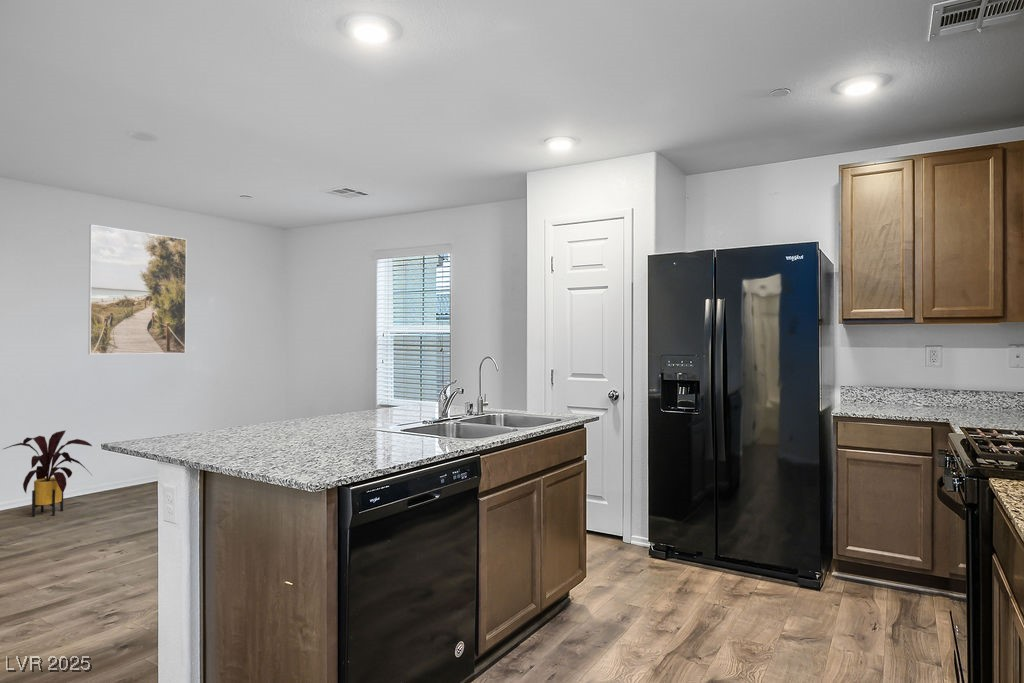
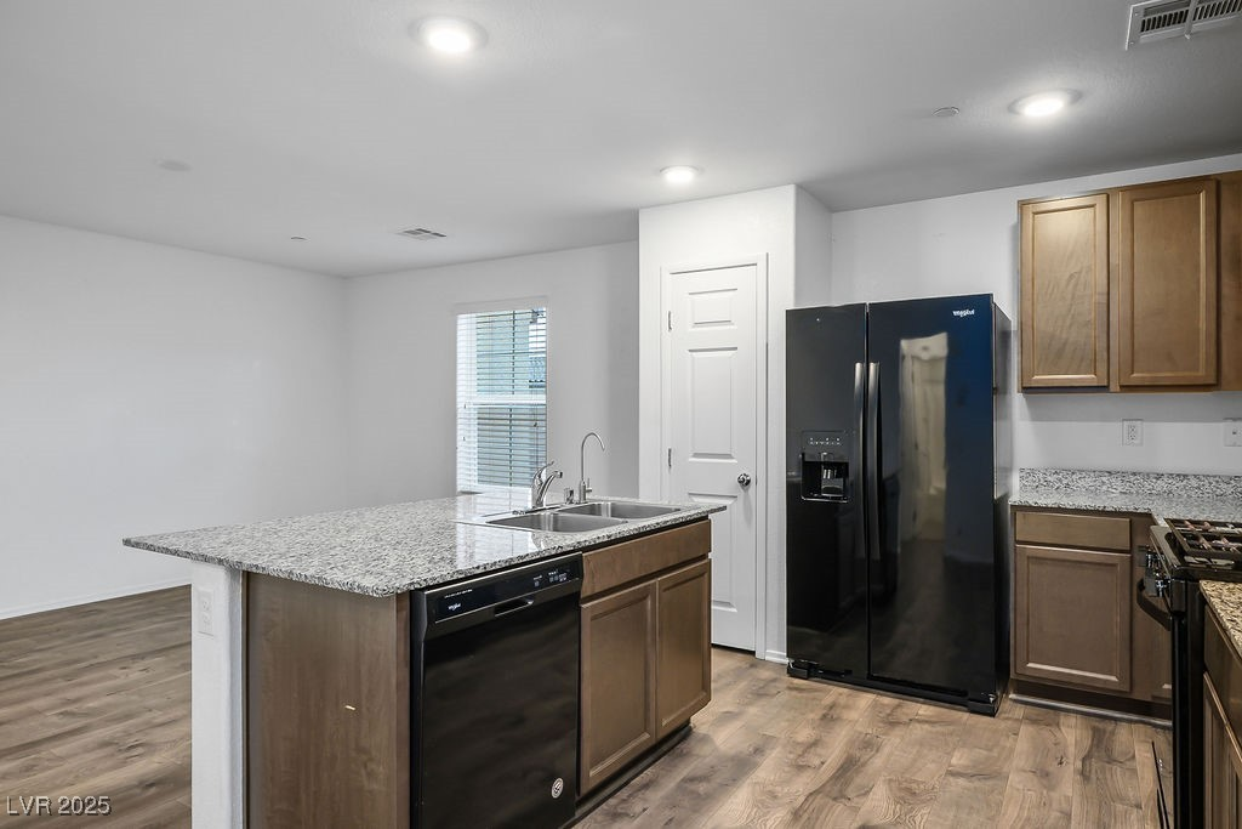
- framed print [87,224,187,355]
- house plant [3,429,93,518]
